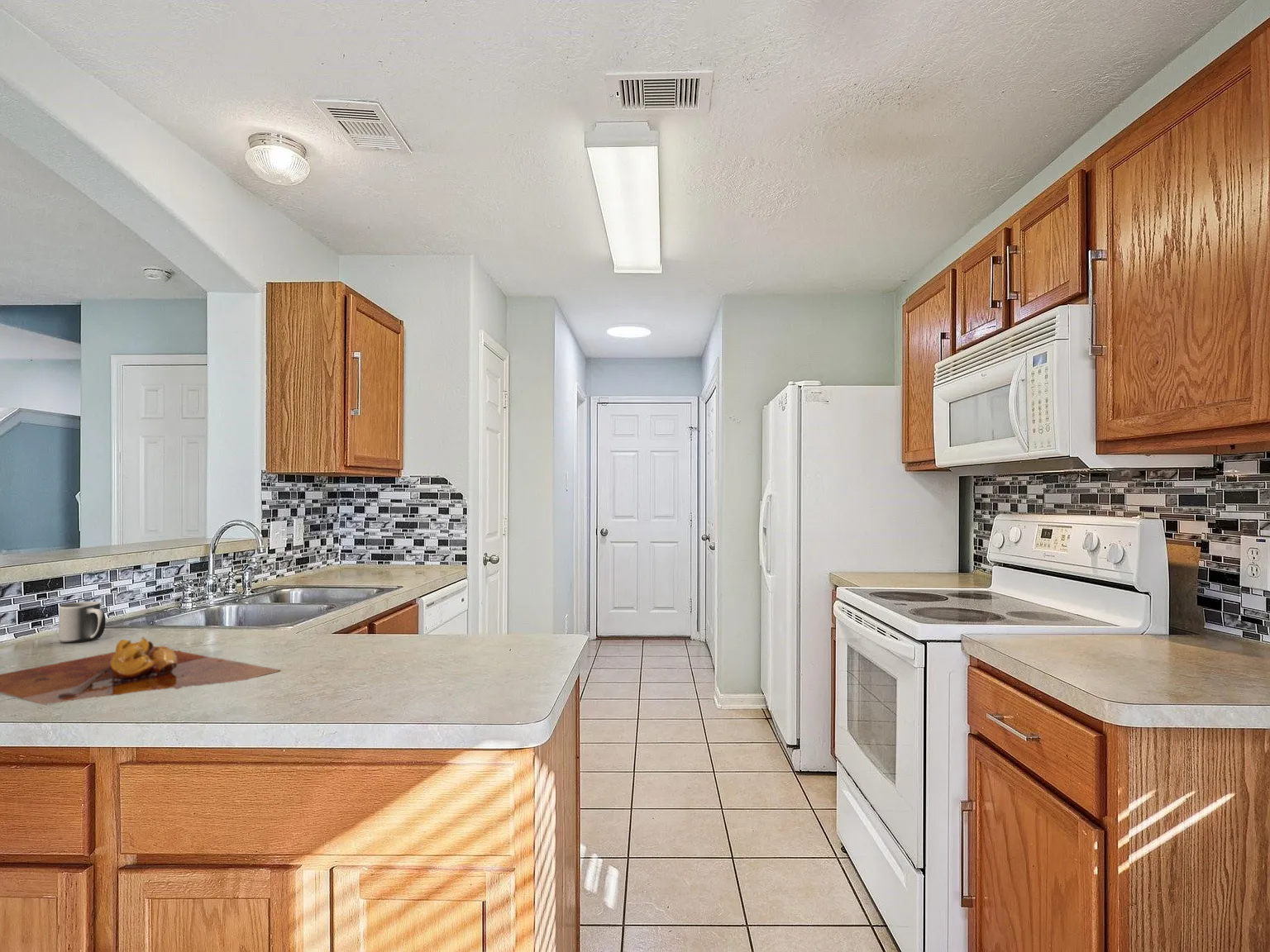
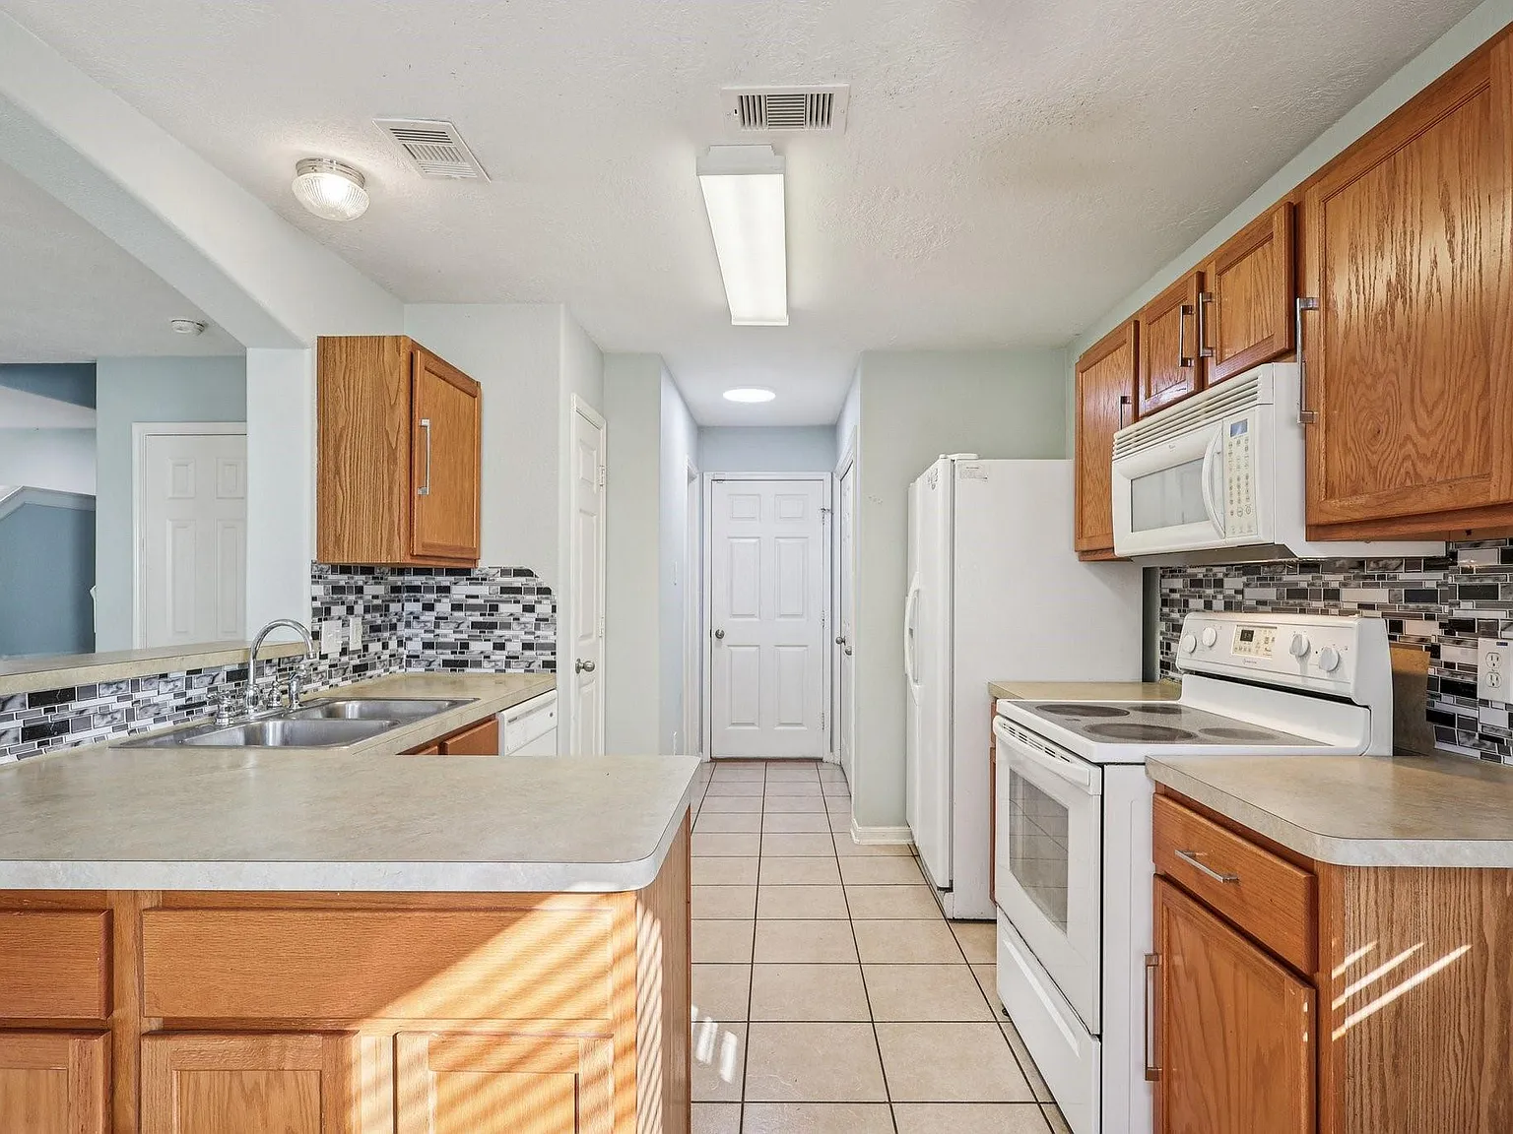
- cutting board [0,636,281,706]
- mug [58,601,107,644]
